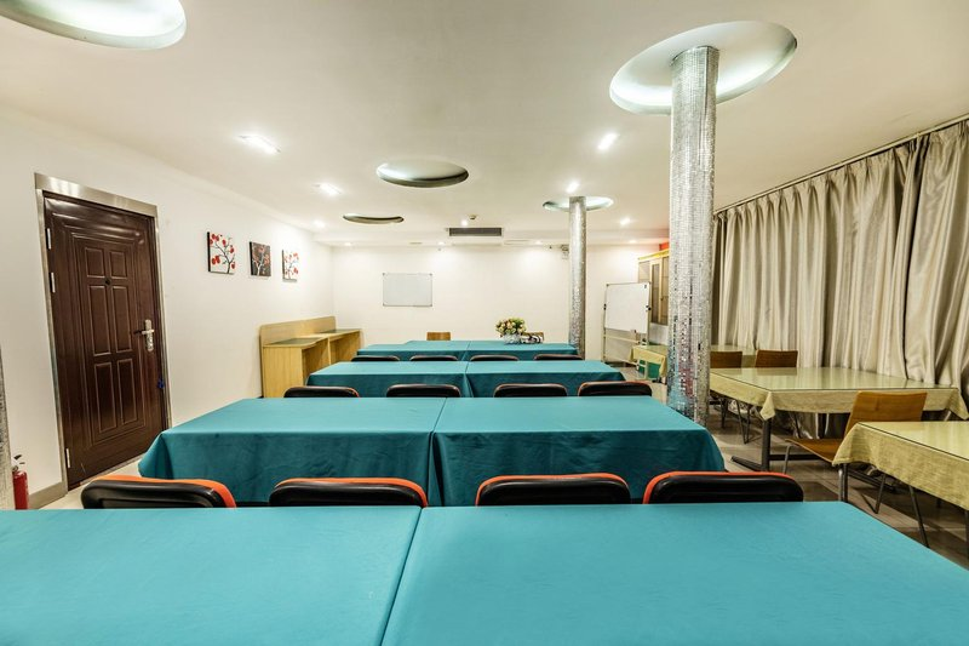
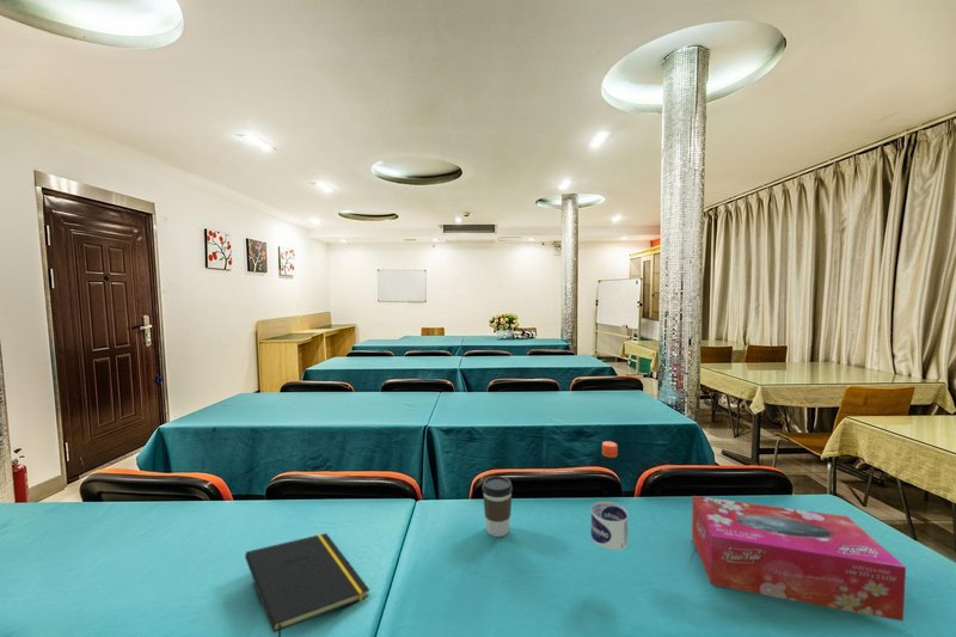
+ water bottle [589,440,630,551]
+ tissue box [691,495,907,623]
+ coffee cup [482,474,514,538]
+ notepad [244,532,370,637]
